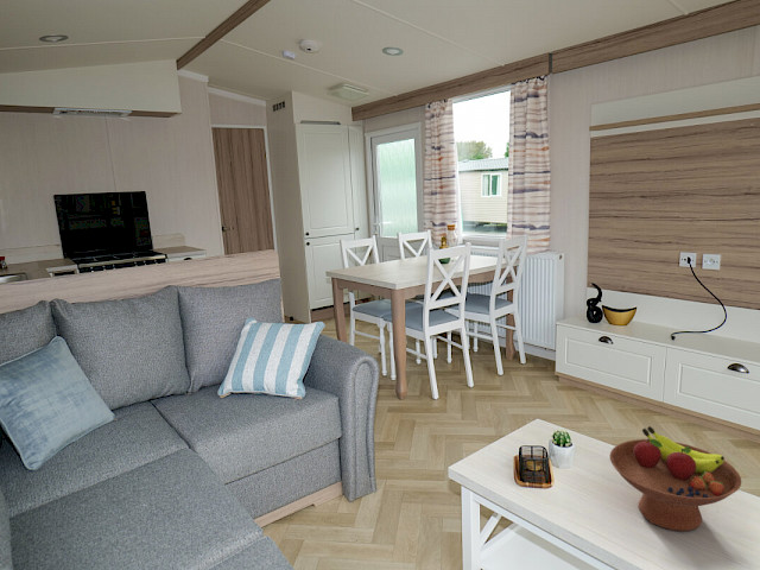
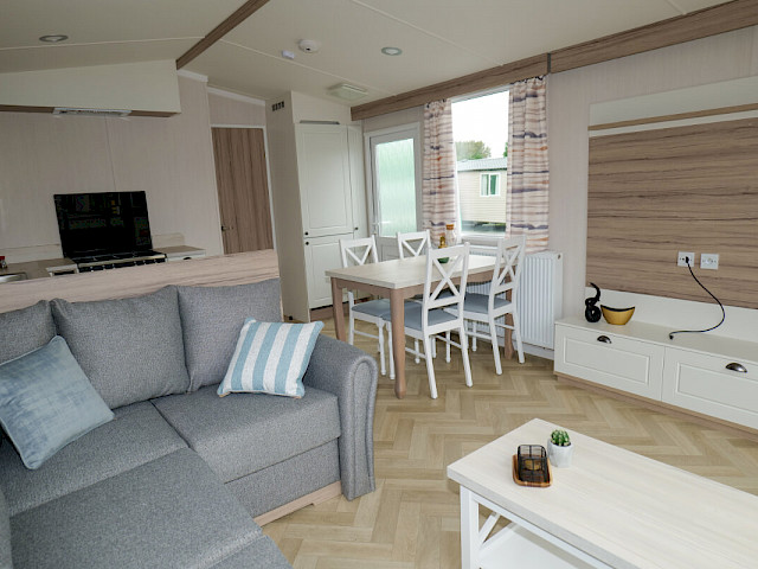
- fruit bowl [609,425,742,532]
